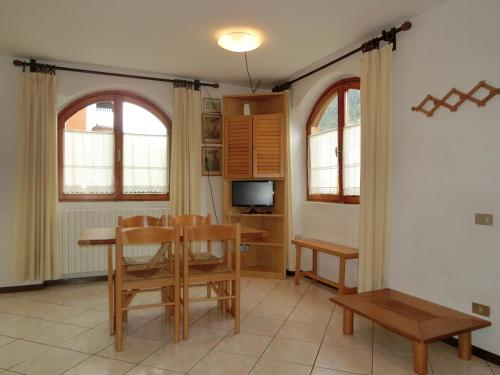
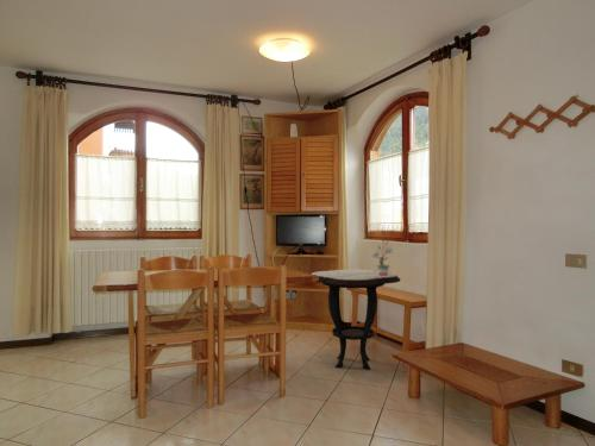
+ side table [311,269,401,371]
+ potted plant [371,238,395,276]
